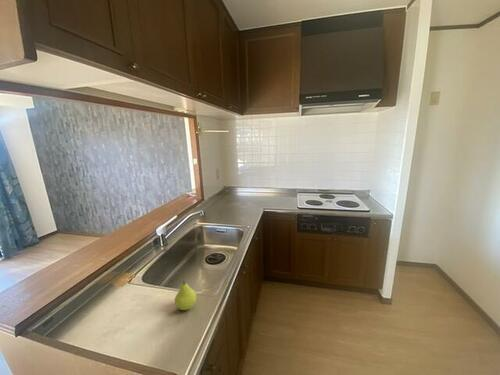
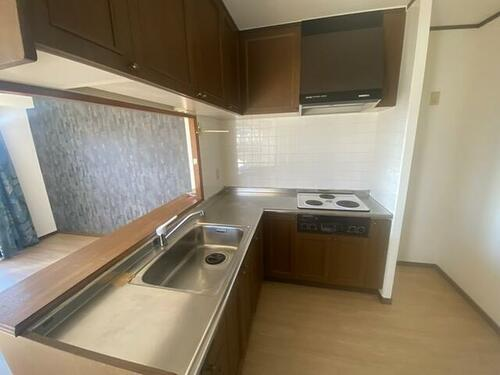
- fruit [174,280,197,311]
